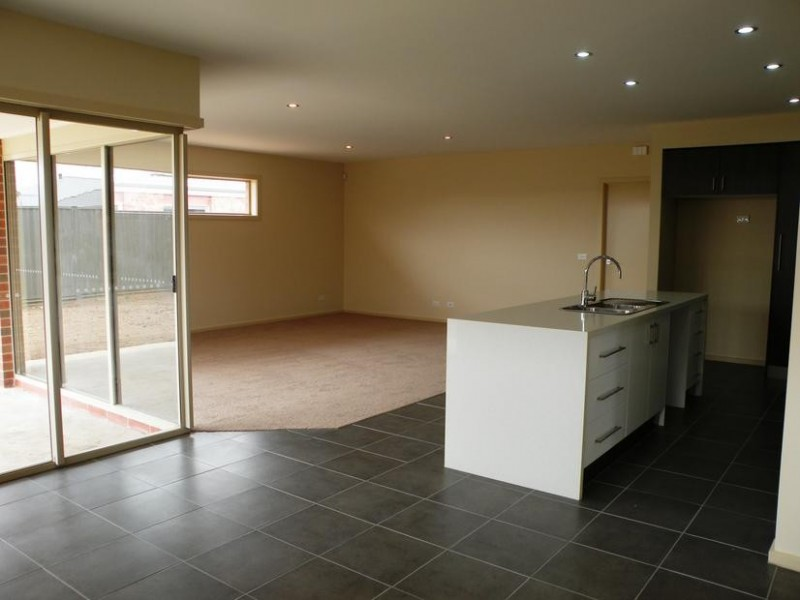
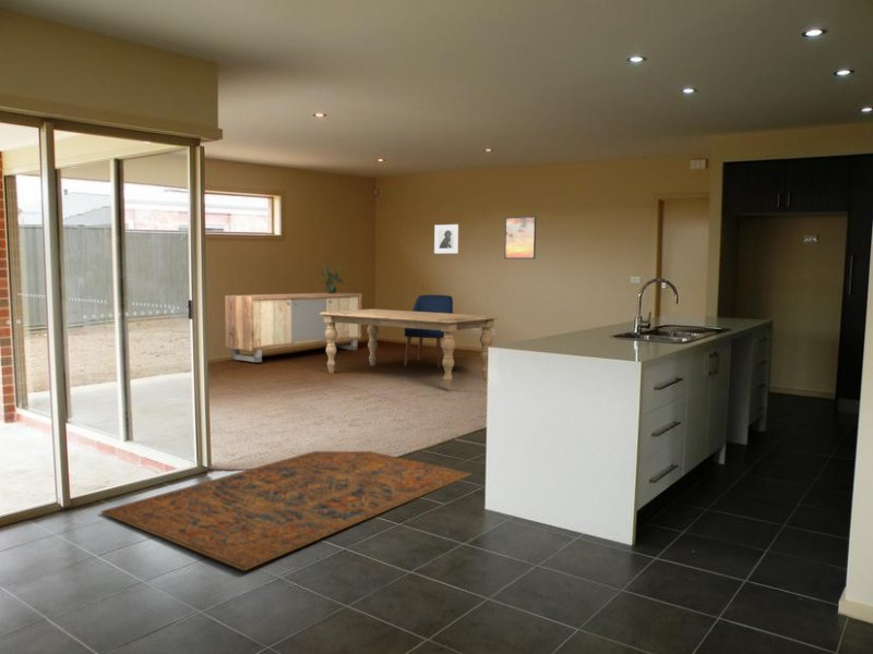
+ dining table [320,308,499,390]
+ sideboard [224,291,362,363]
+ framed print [503,215,537,261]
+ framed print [433,223,459,254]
+ rug [99,450,474,571]
+ potted plant [318,264,348,293]
+ chair [404,294,454,368]
